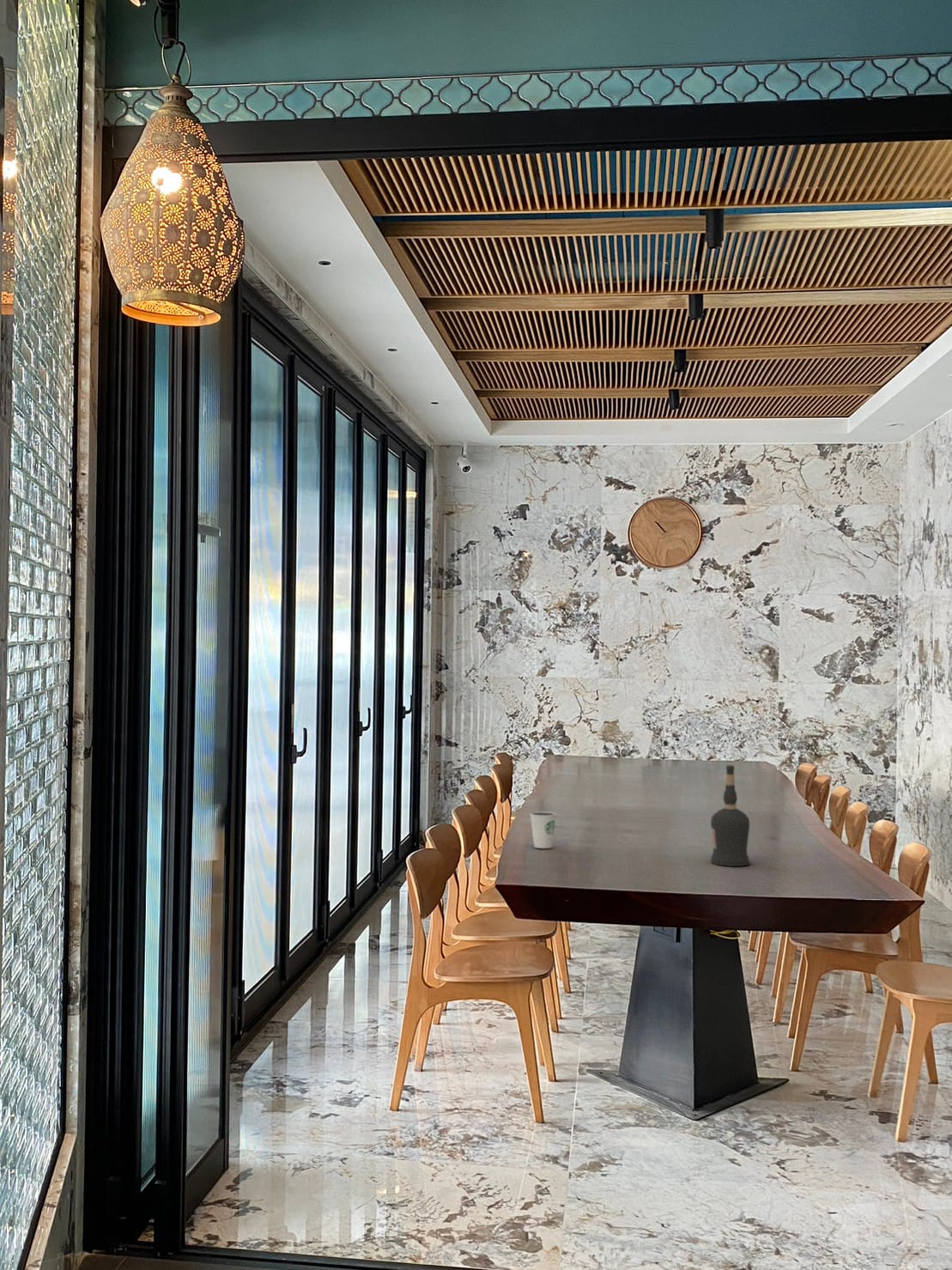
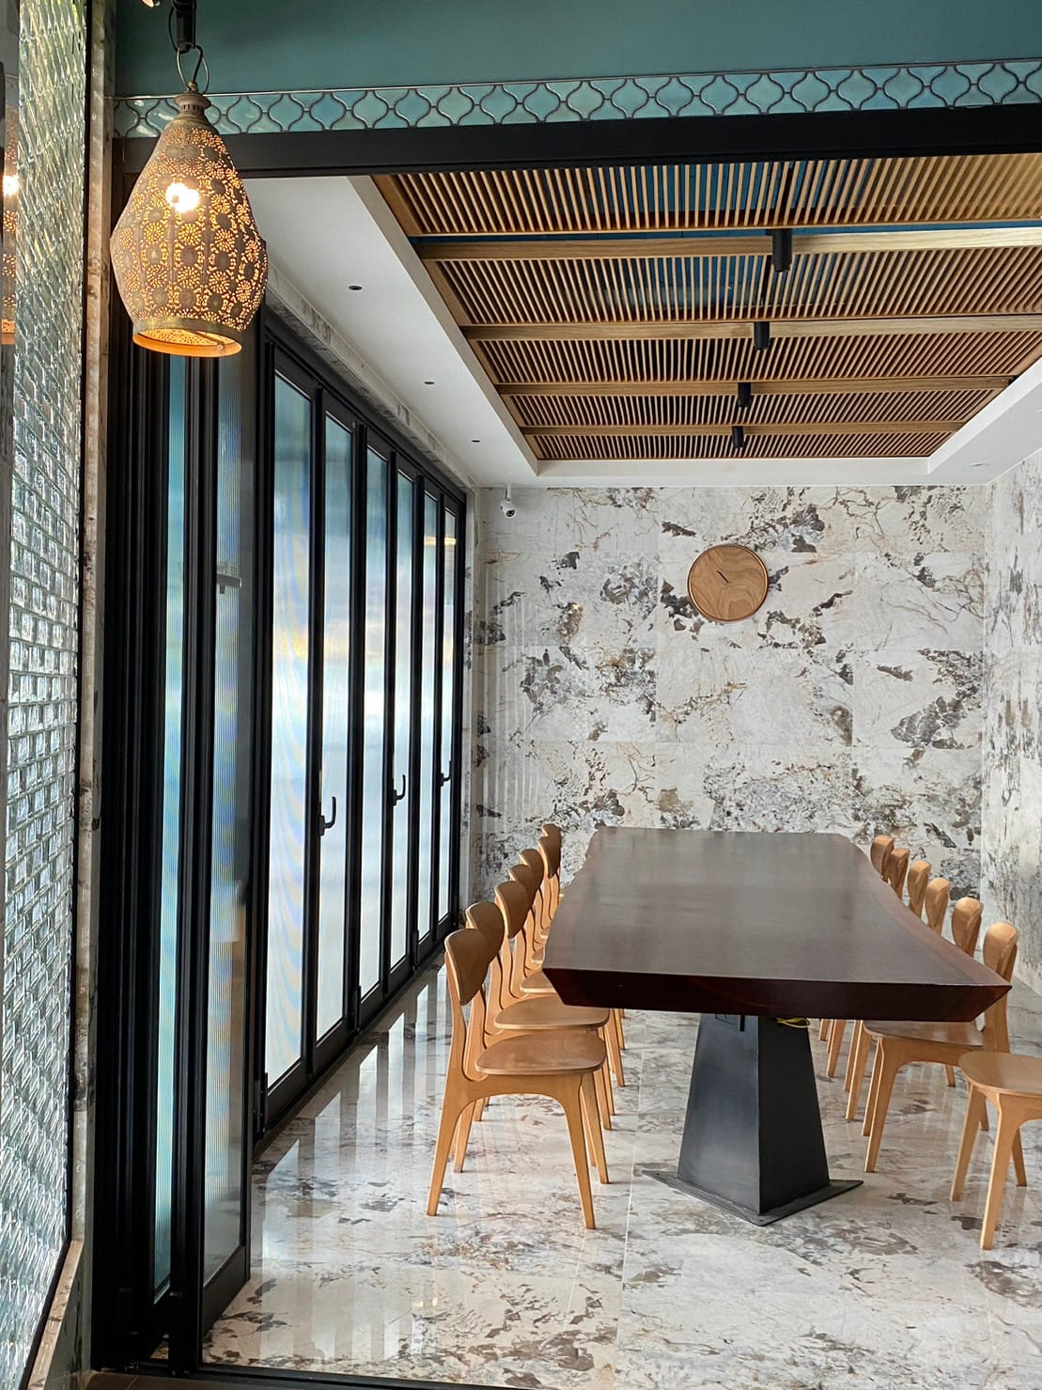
- liquor bottle [710,764,750,867]
- dixie cup [529,811,557,849]
